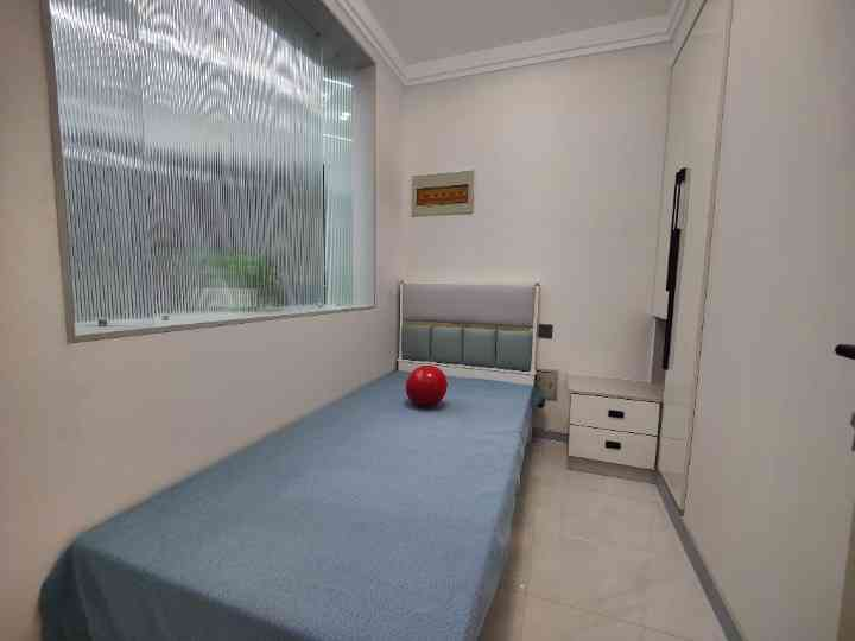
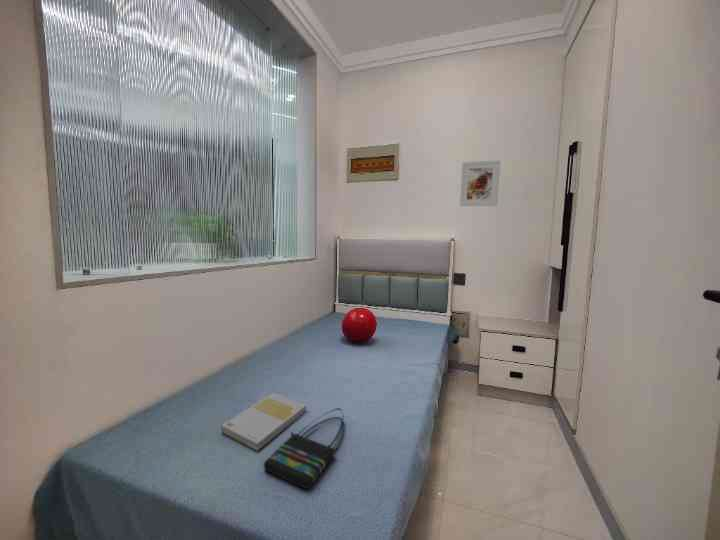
+ tote bag [263,407,344,490]
+ book [220,392,307,452]
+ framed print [459,160,502,207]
